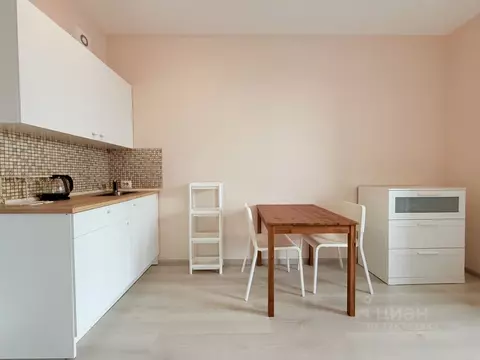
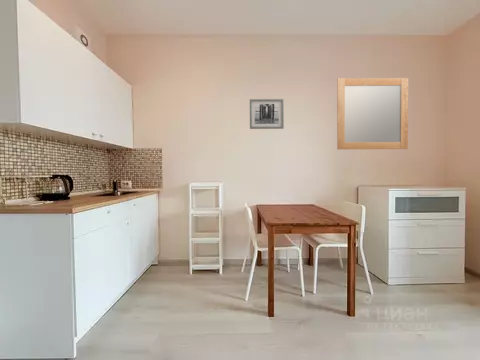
+ home mirror [336,77,409,150]
+ wall art [249,98,285,130]
